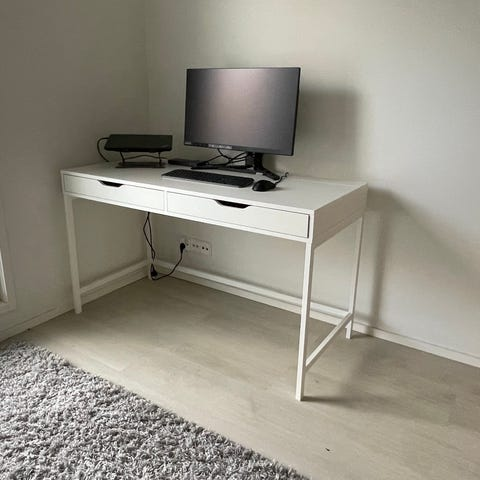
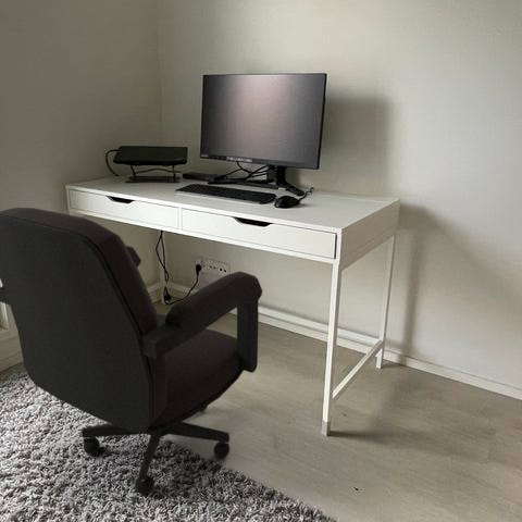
+ office chair [0,207,263,495]
